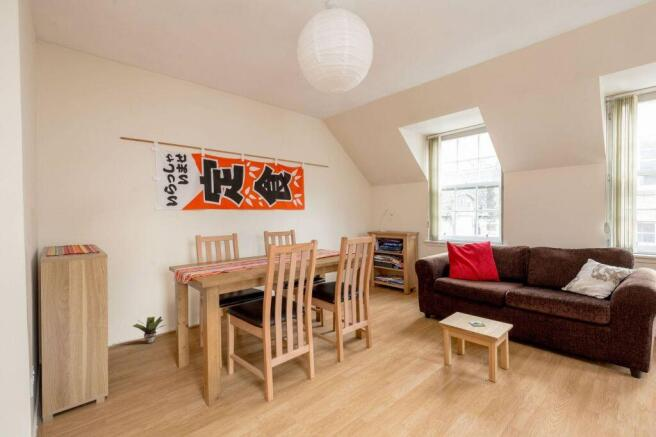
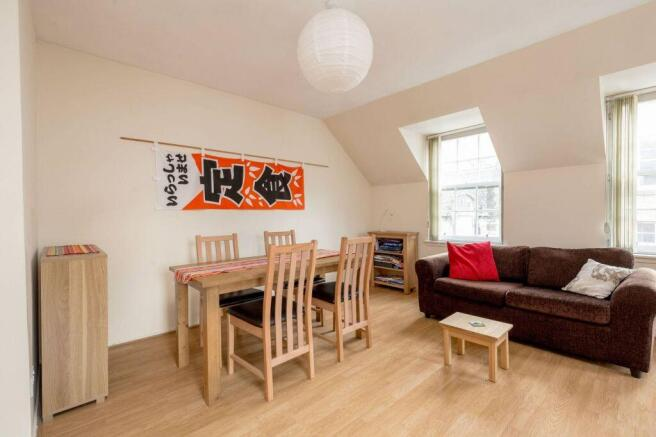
- potted plant [132,315,168,344]
